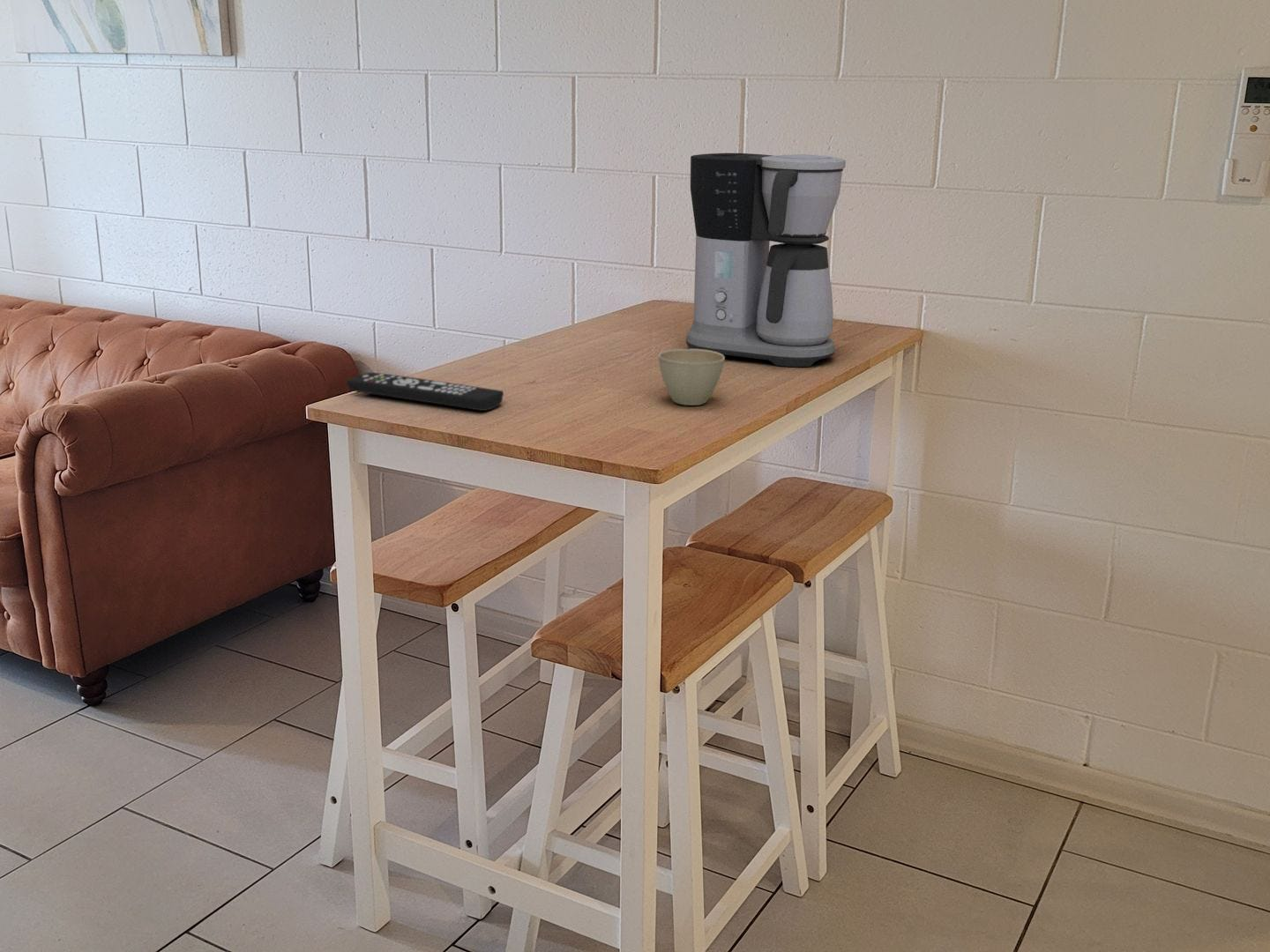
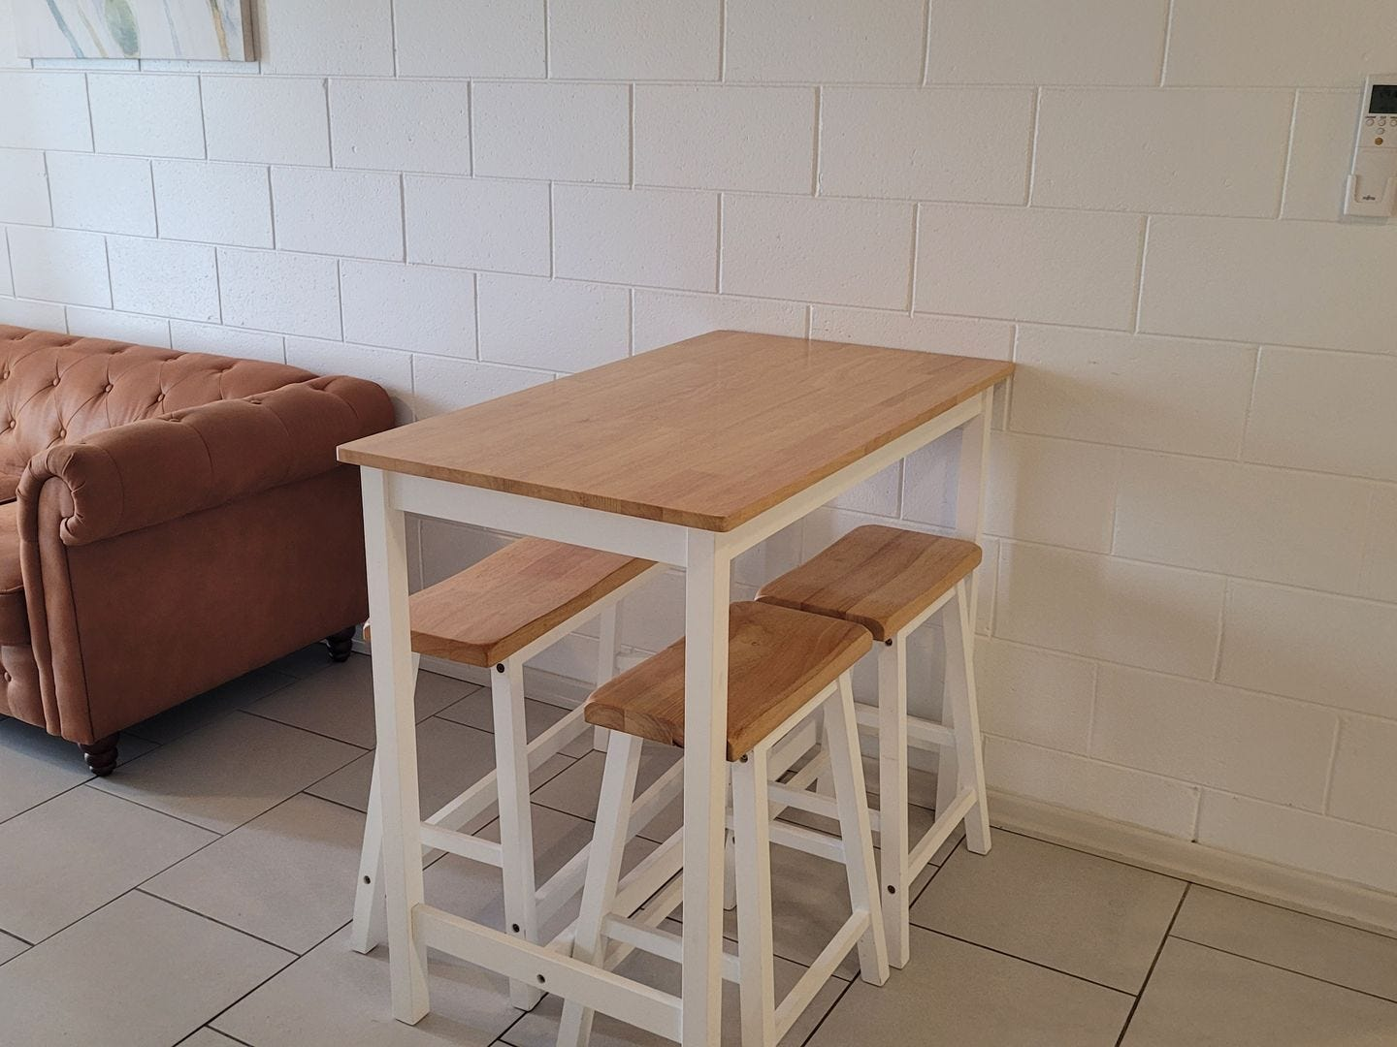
- remote control [346,371,504,412]
- flower pot [657,348,726,406]
- coffee maker [685,152,847,368]
